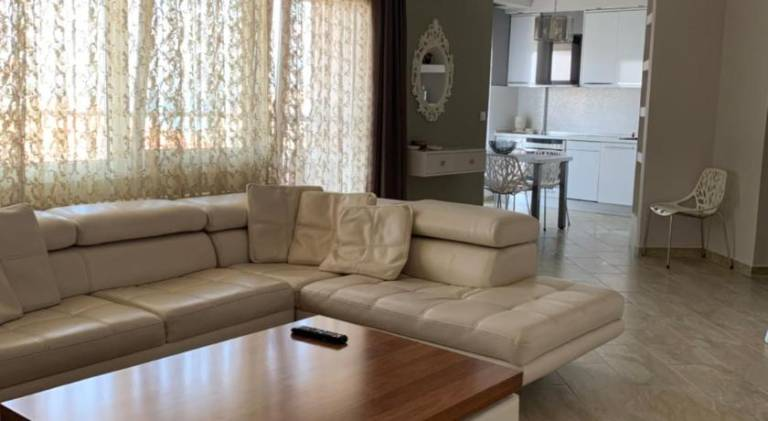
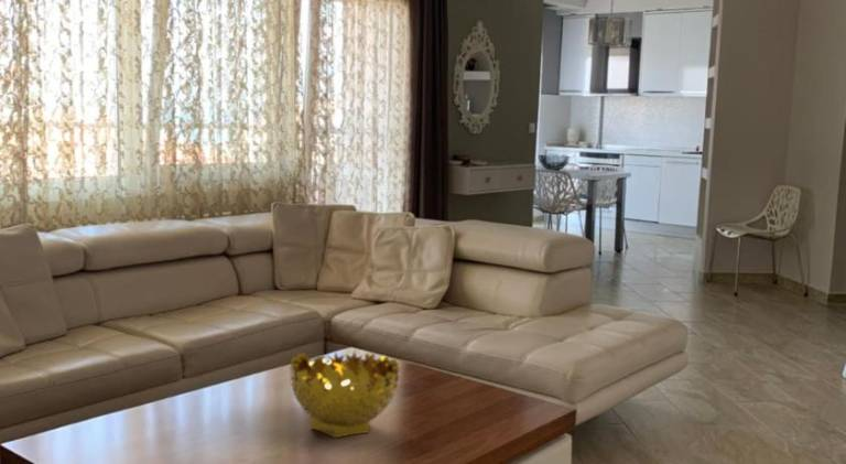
+ decorative bowl [289,350,401,440]
